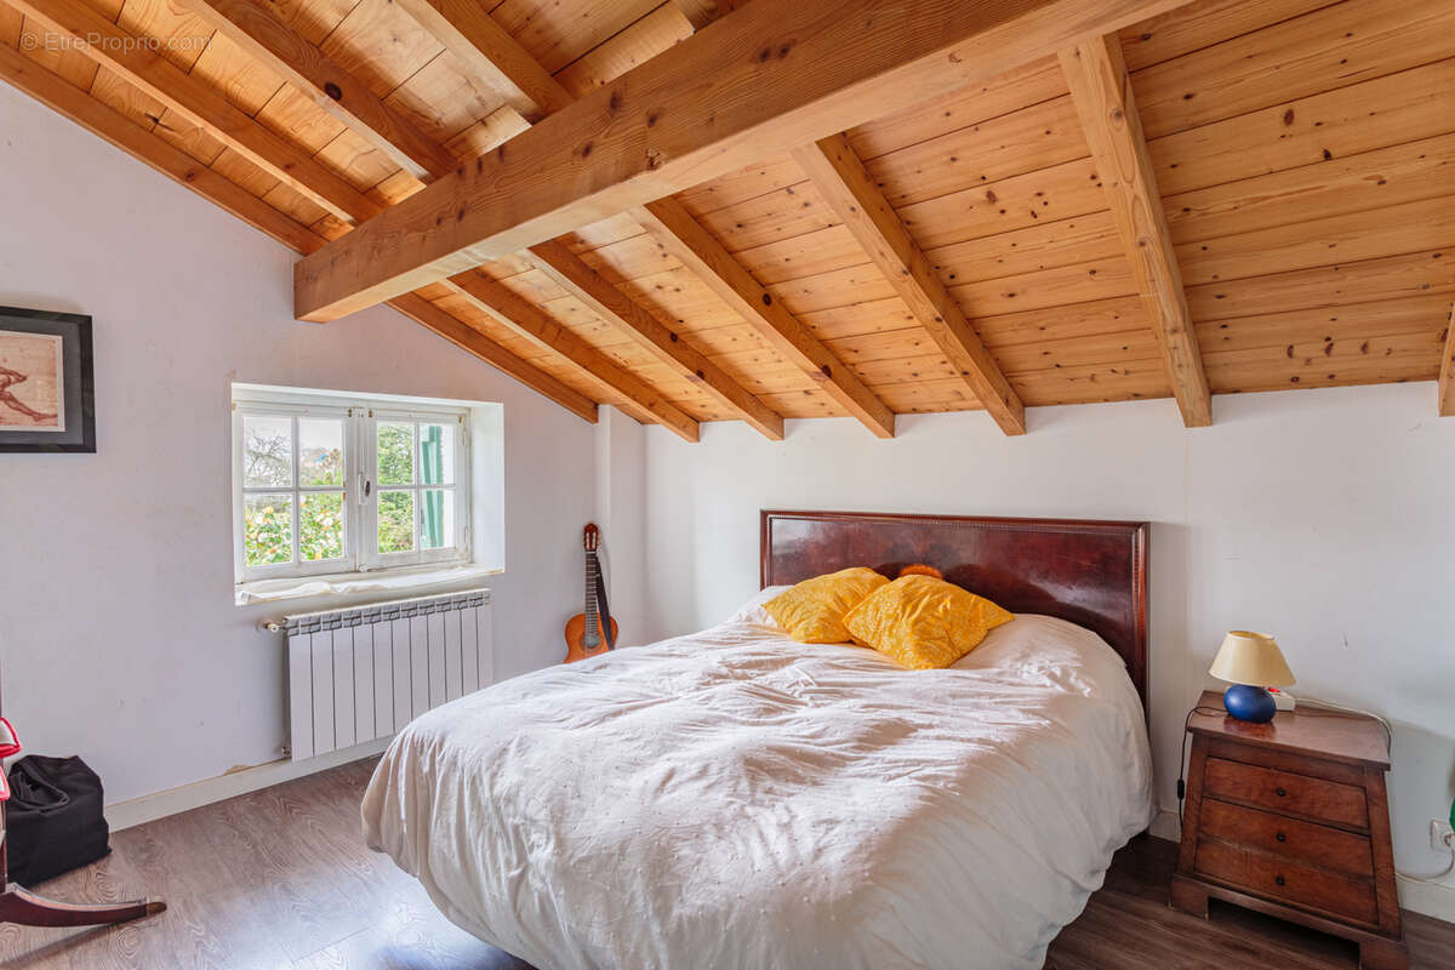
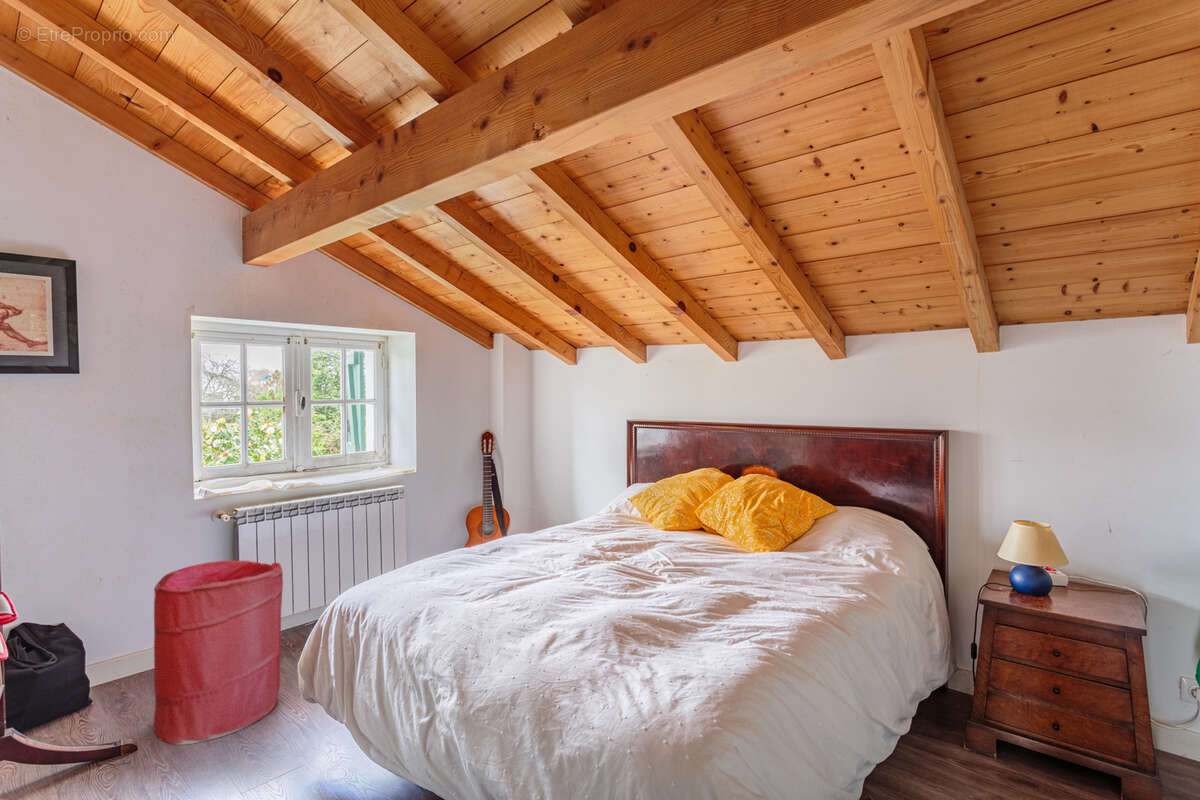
+ laundry hamper [153,559,284,746]
